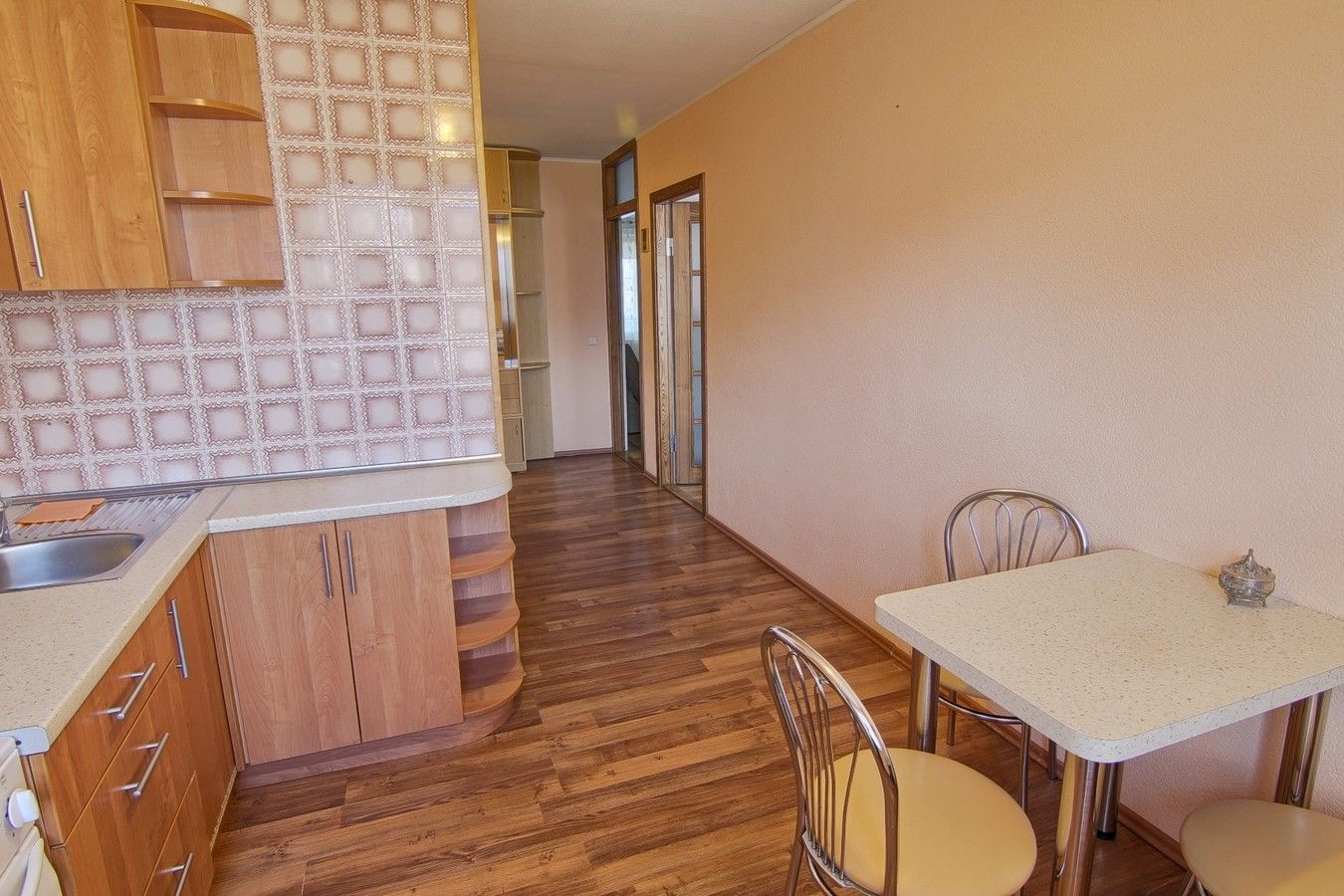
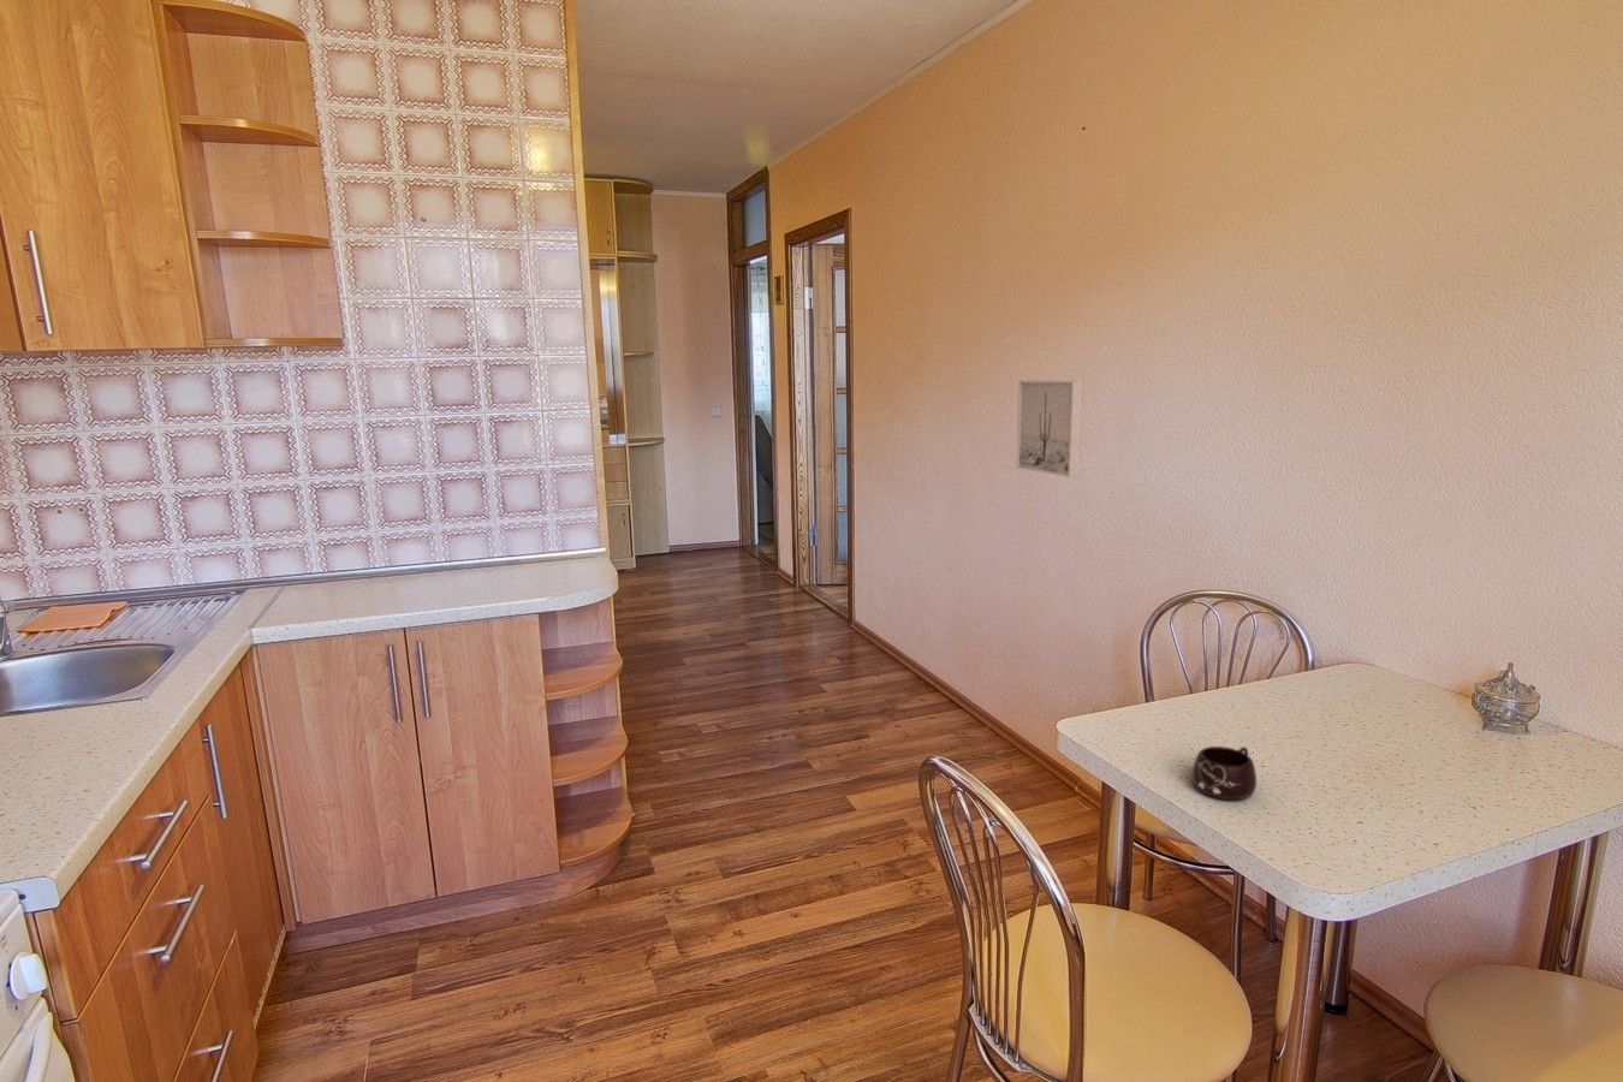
+ mug [1191,745,1257,801]
+ wall art [1016,379,1084,478]
